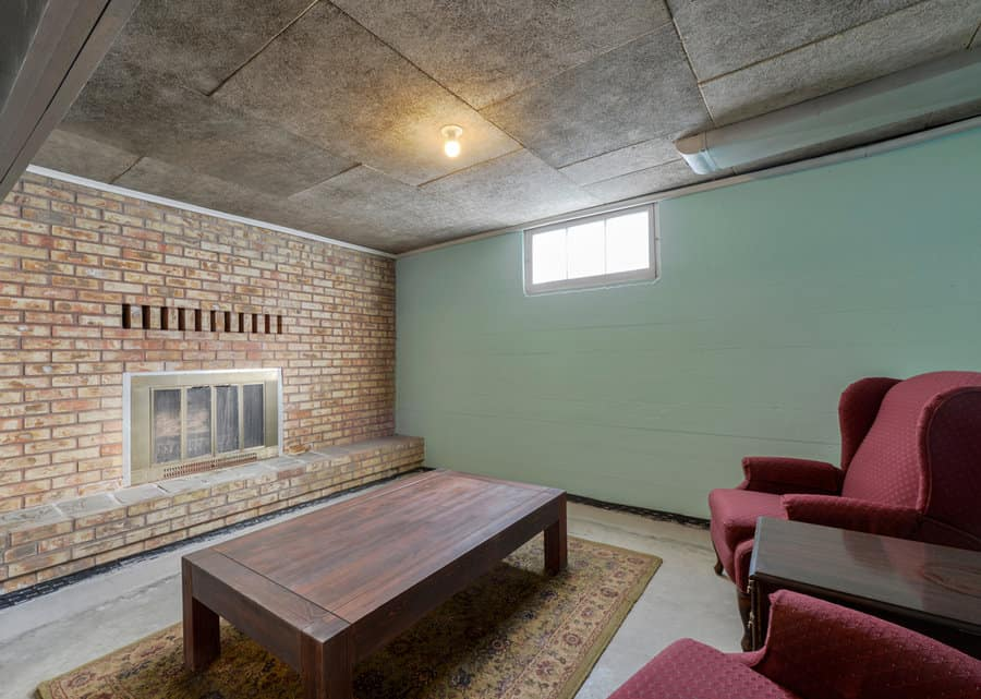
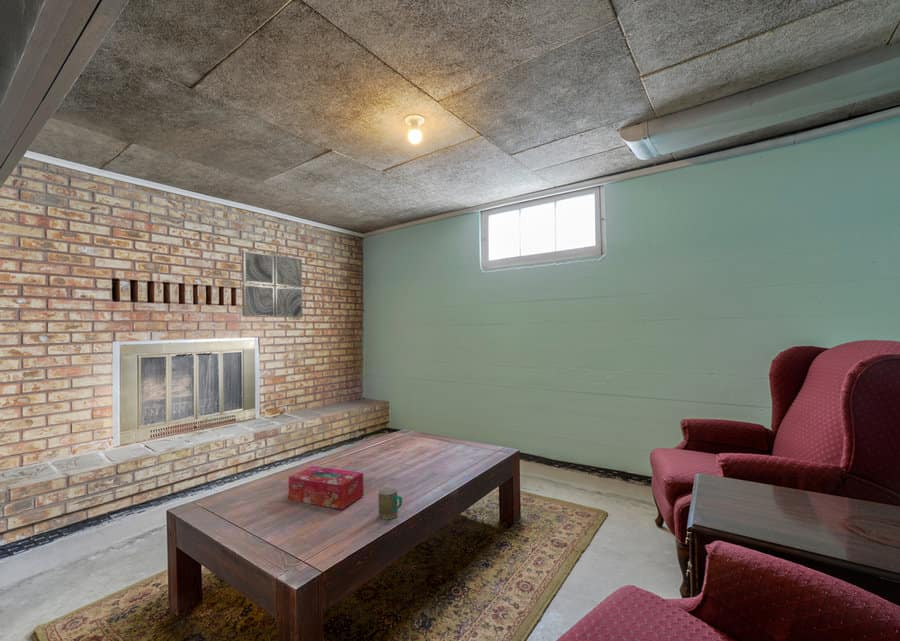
+ tissue box [287,465,365,510]
+ mug [378,486,403,520]
+ wall art [241,249,304,319]
